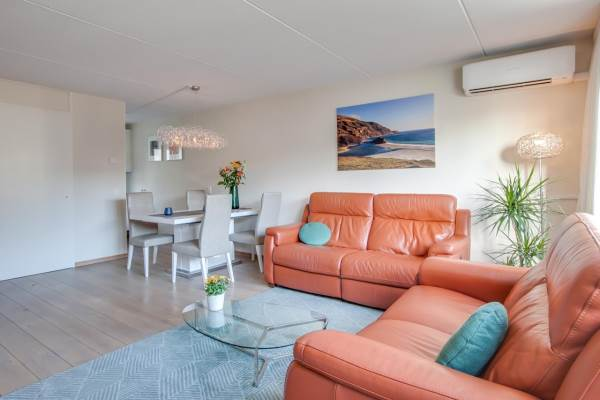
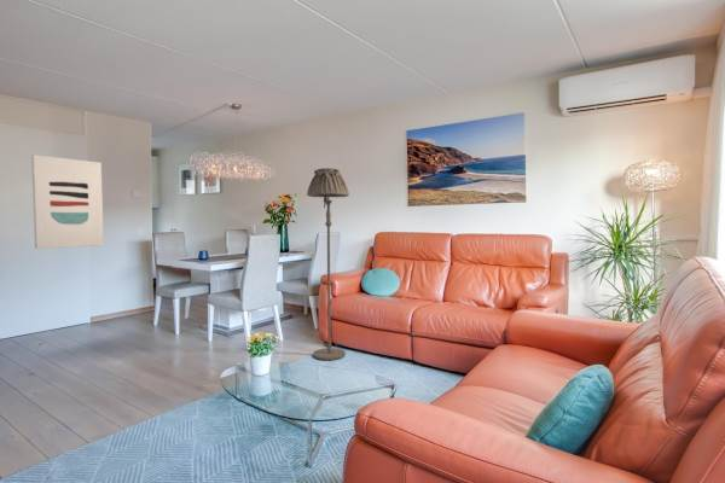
+ floor lamp [306,167,350,361]
+ wall art [30,153,105,250]
